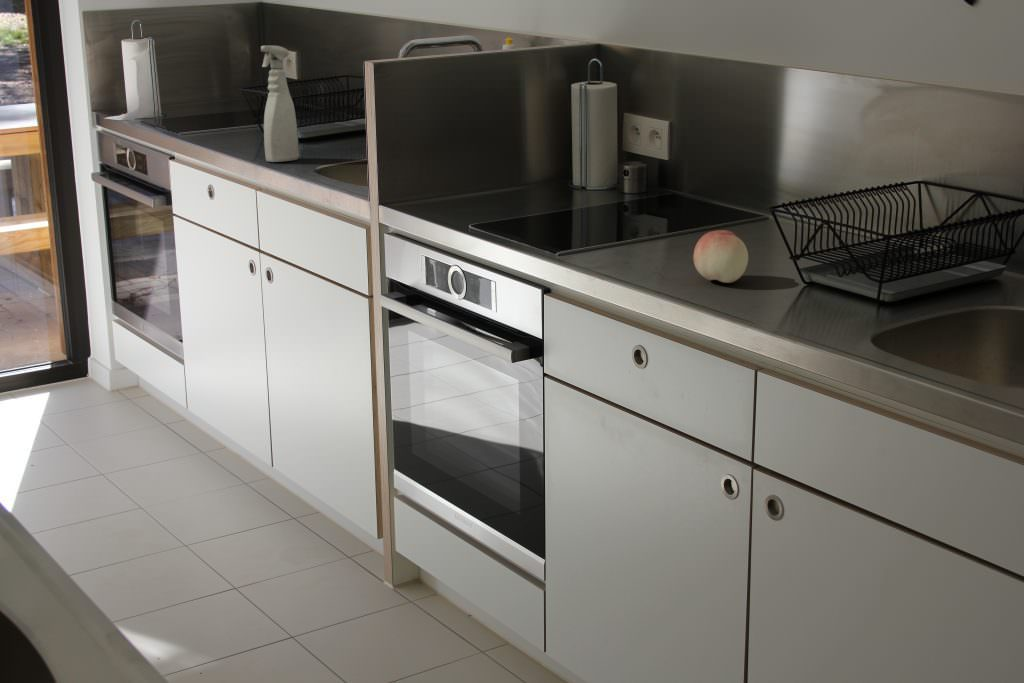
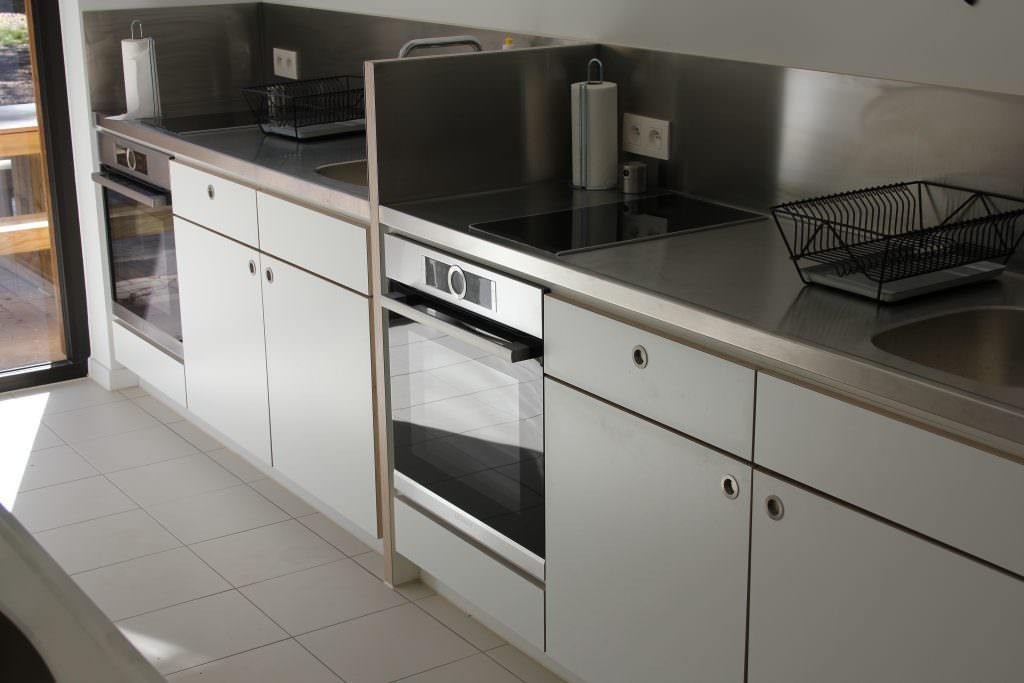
- fruit [692,229,749,284]
- spray bottle [260,45,300,163]
